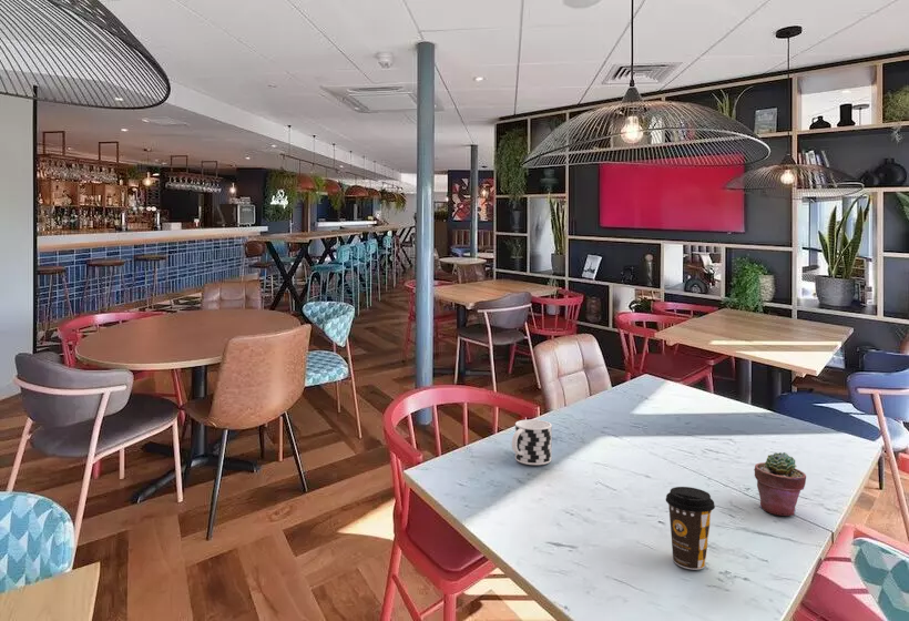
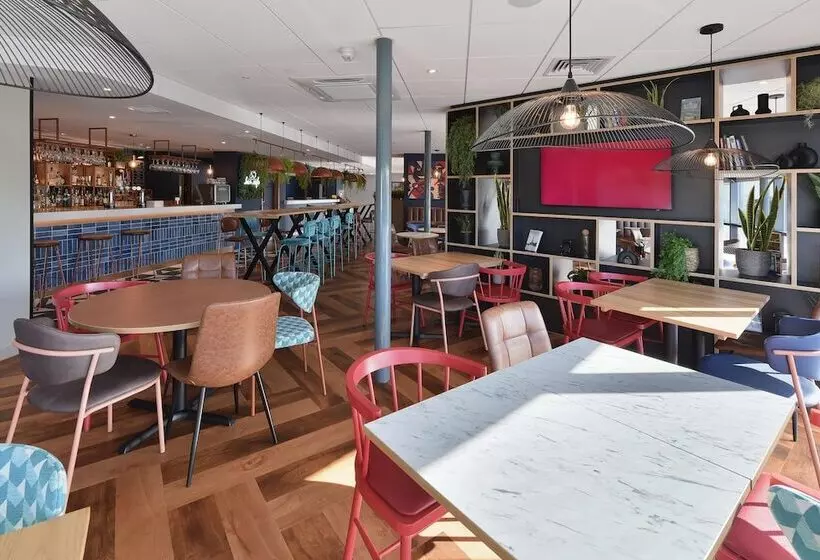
- potted succulent [753,451,807,517]
- coffee cup [665,486,716,571]
- cup [511,419,553,466]
